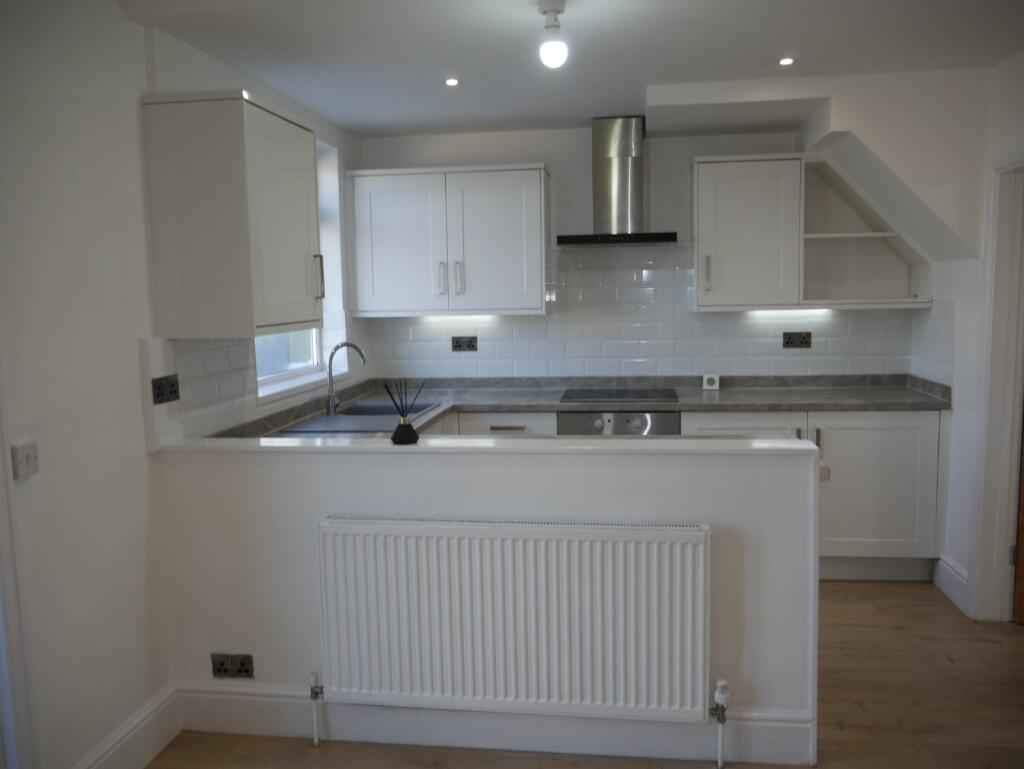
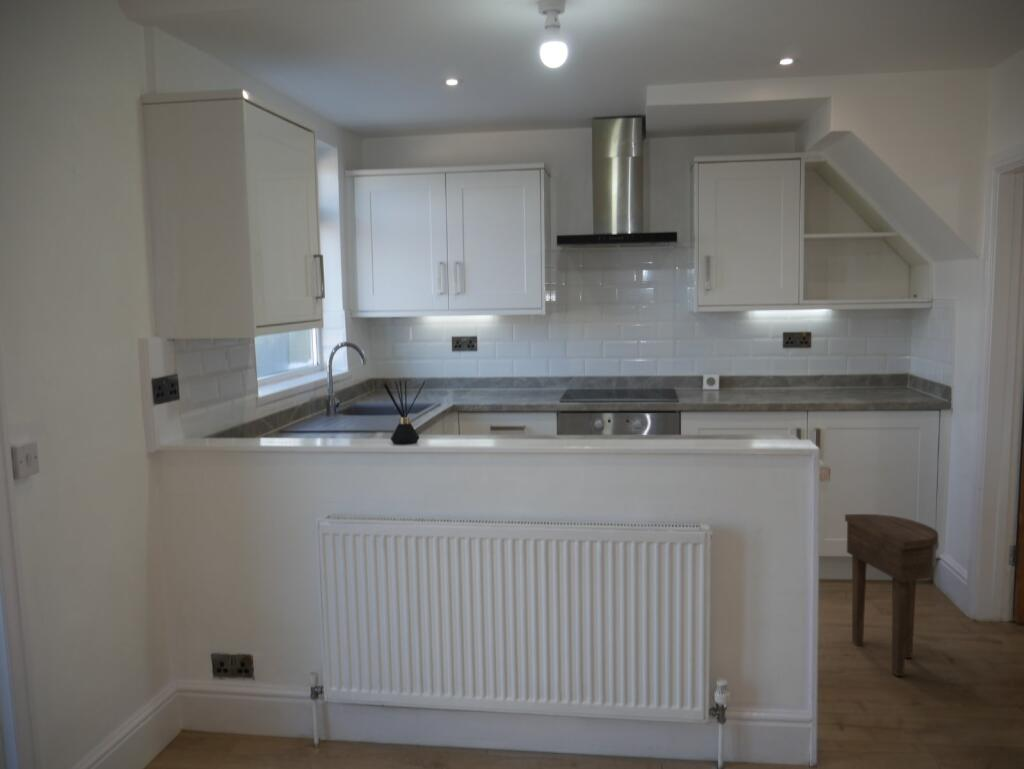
+ side table [844,513,940,677]
